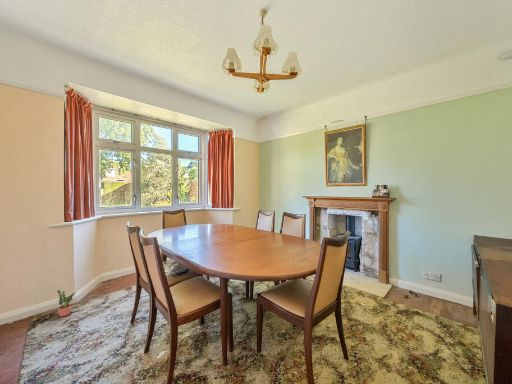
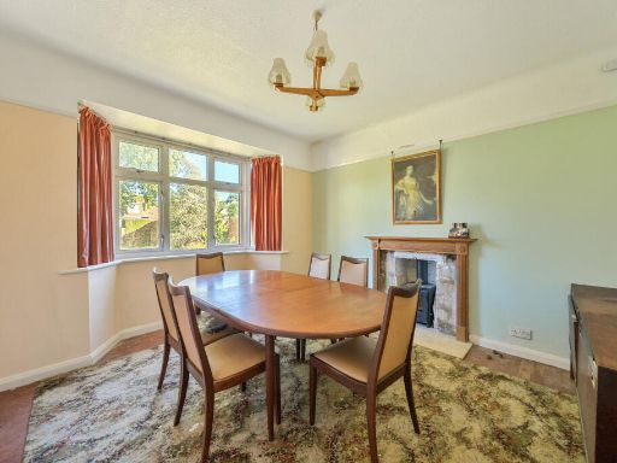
- potted plant [57,289,77,317]
